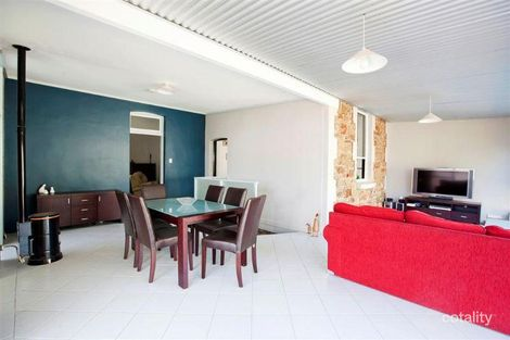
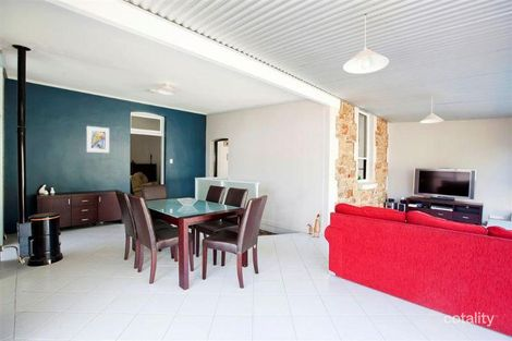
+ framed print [86,125,110,154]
